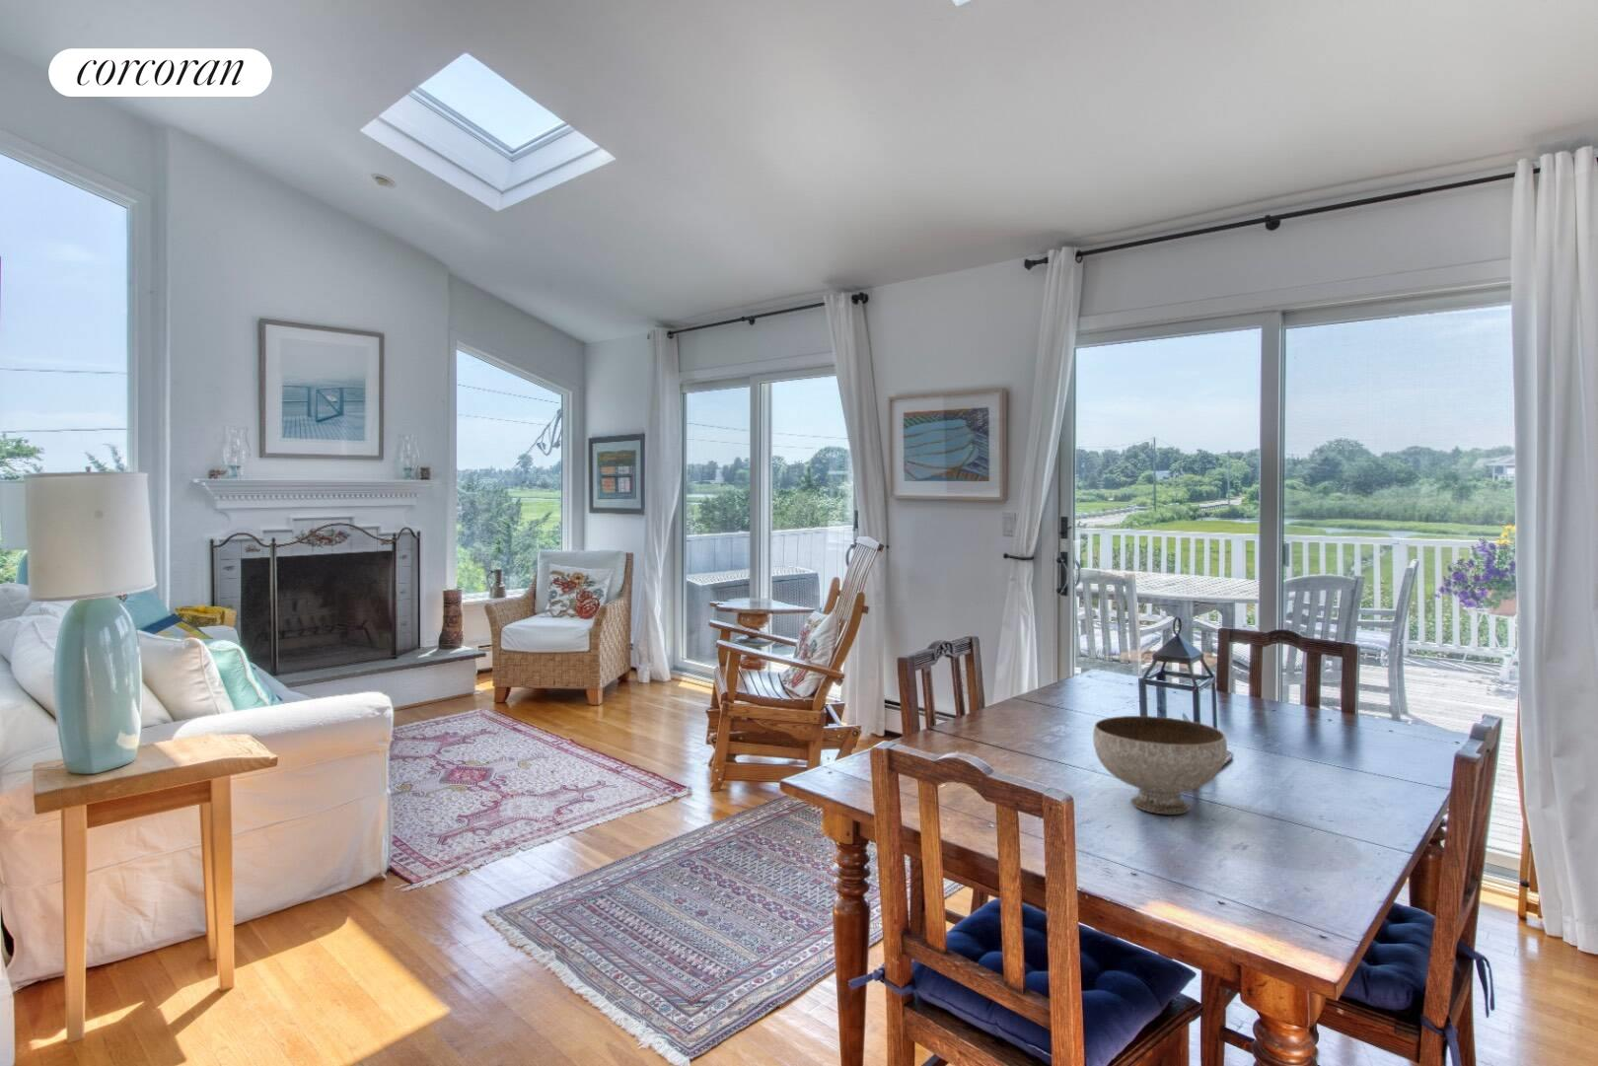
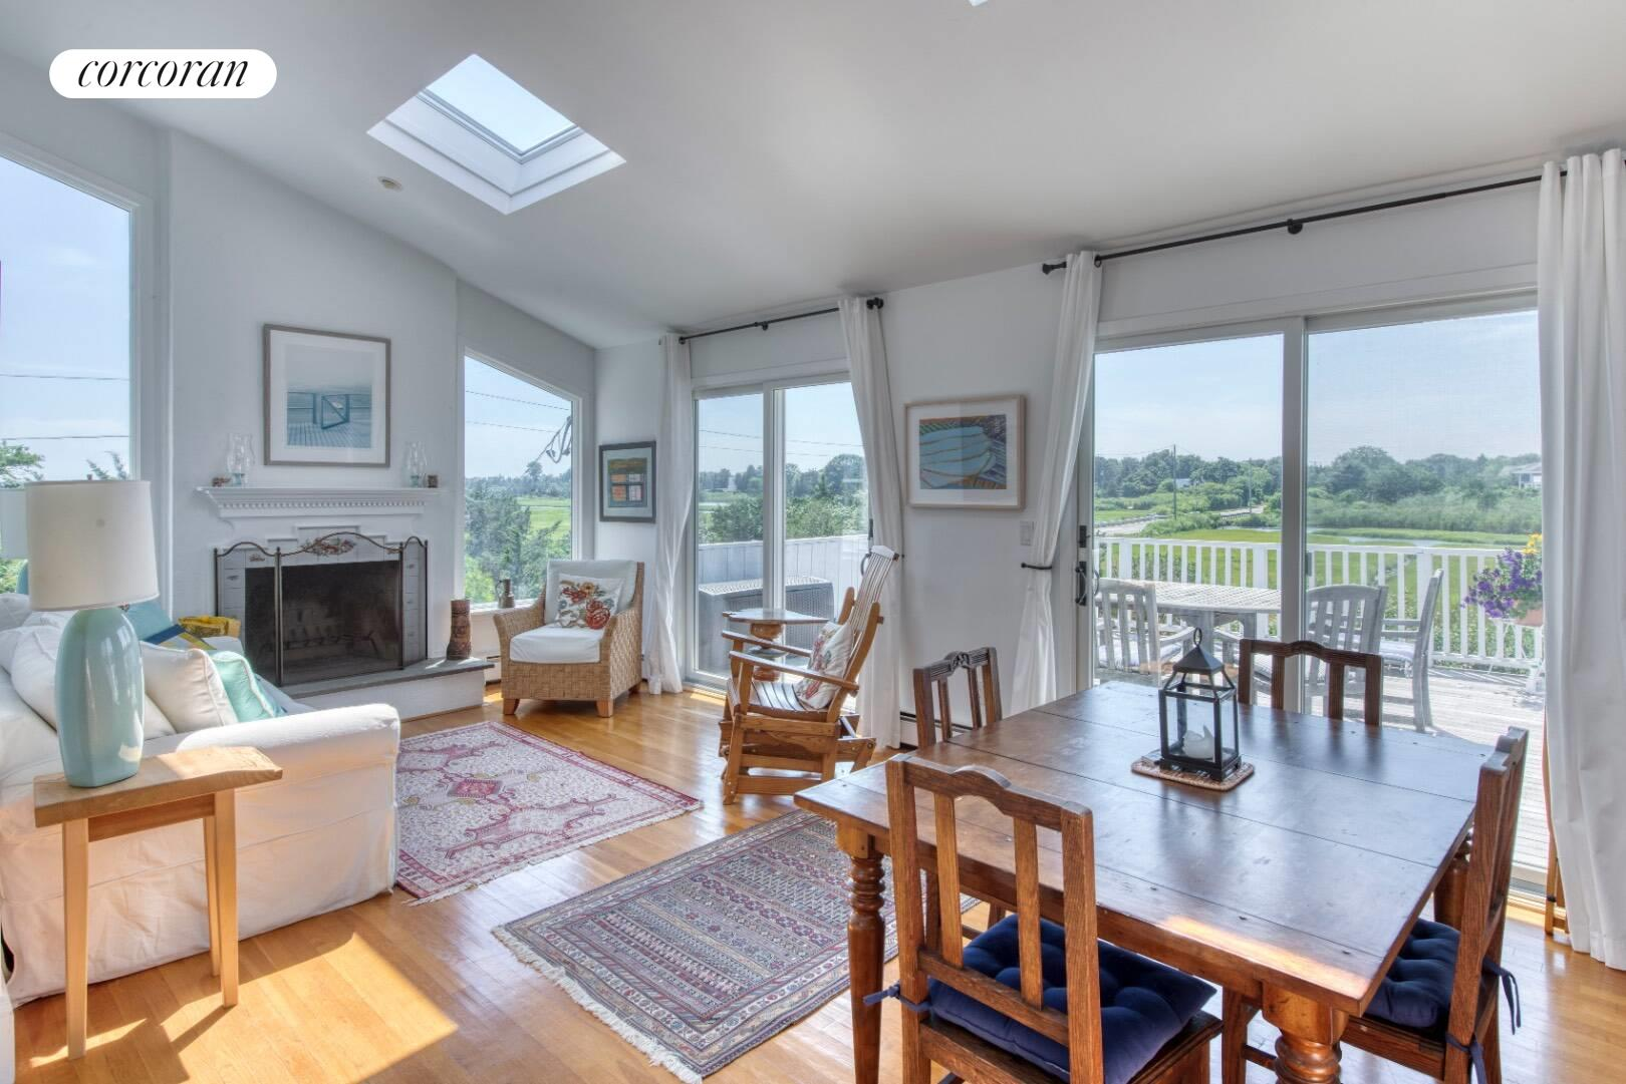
- bowl [1092,715,1228,815]
